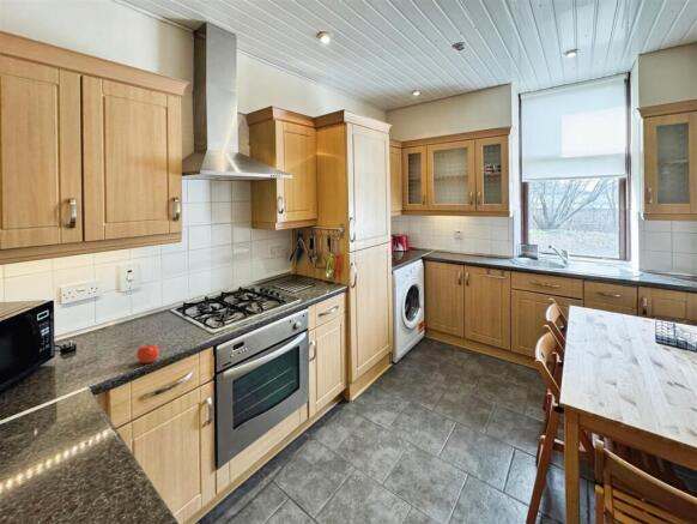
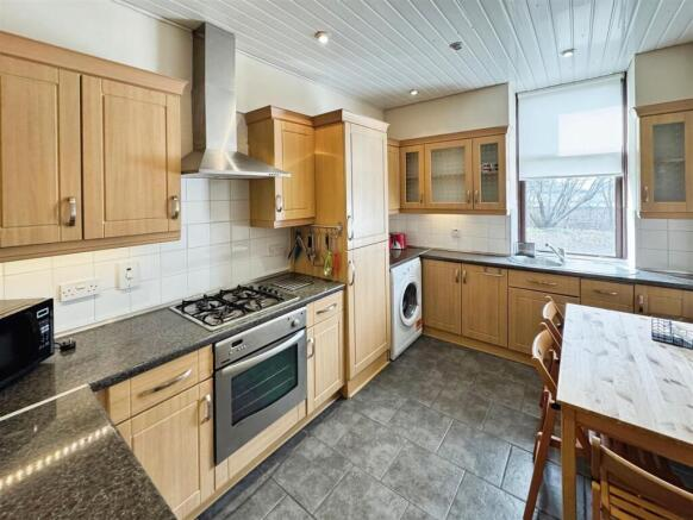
- apple [135,342,160,365]
